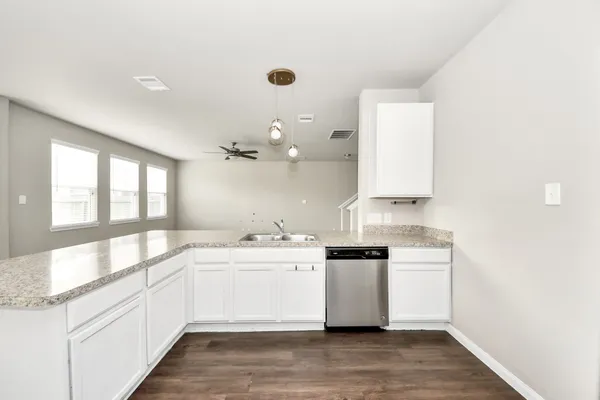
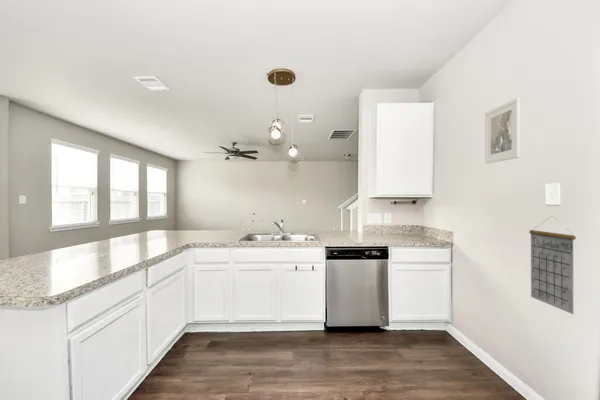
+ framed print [484,97,522,164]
+ calendar [528,214,577,315]
